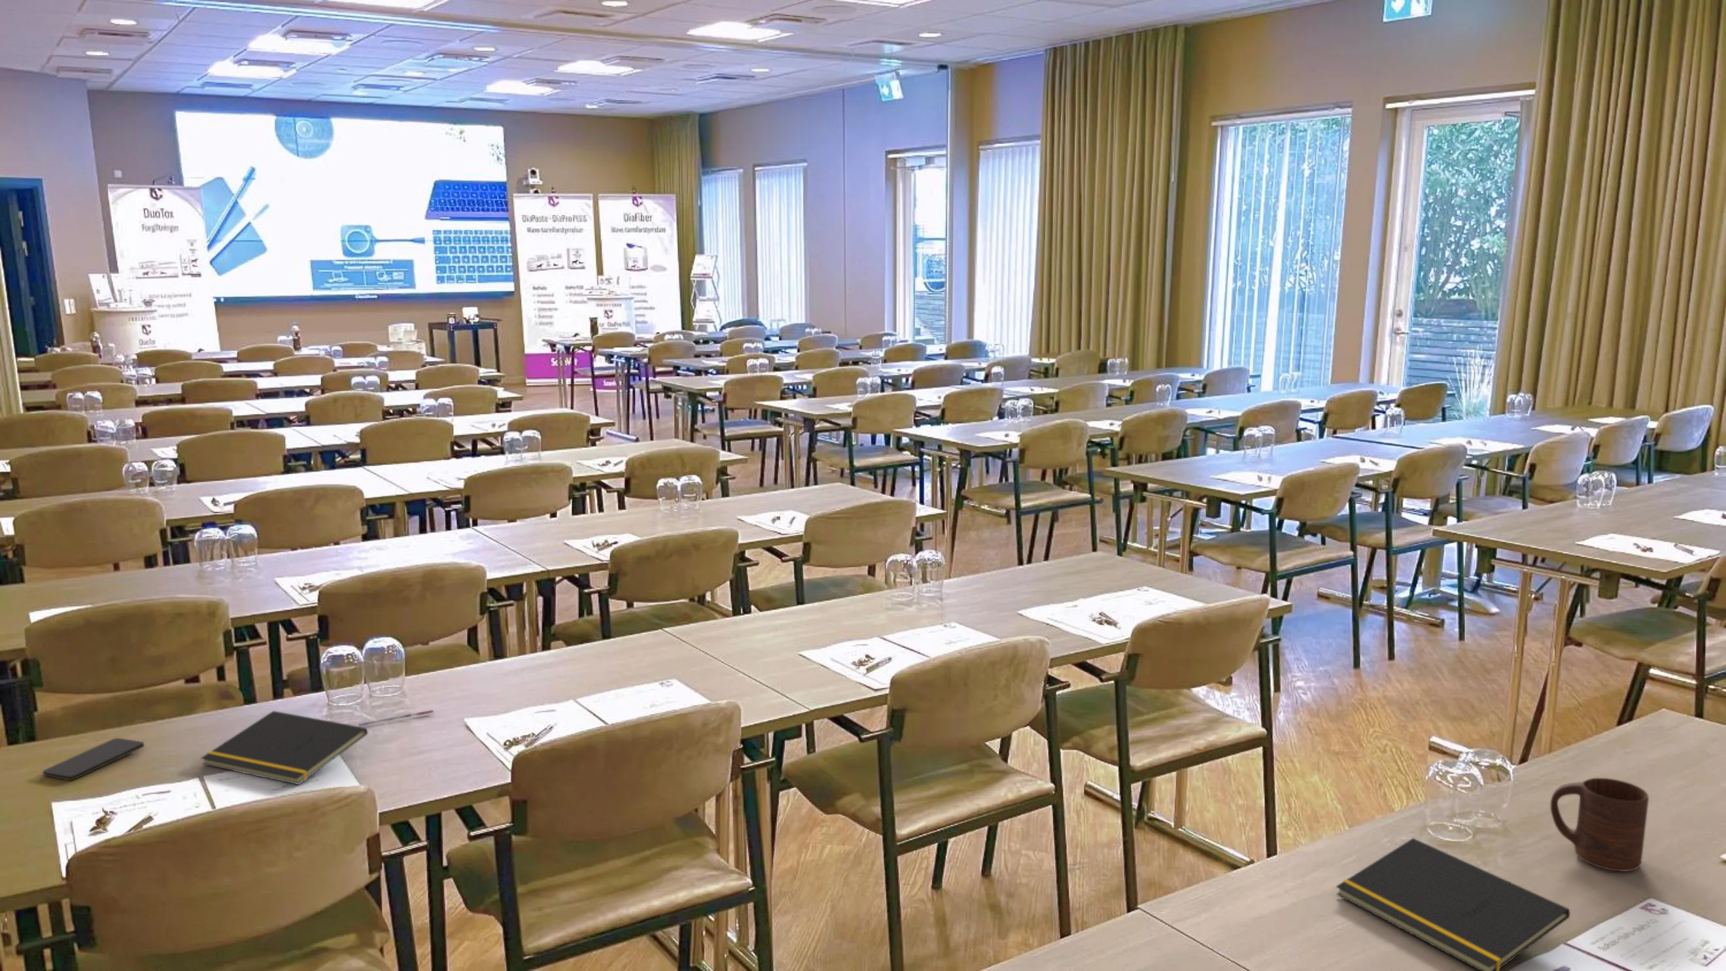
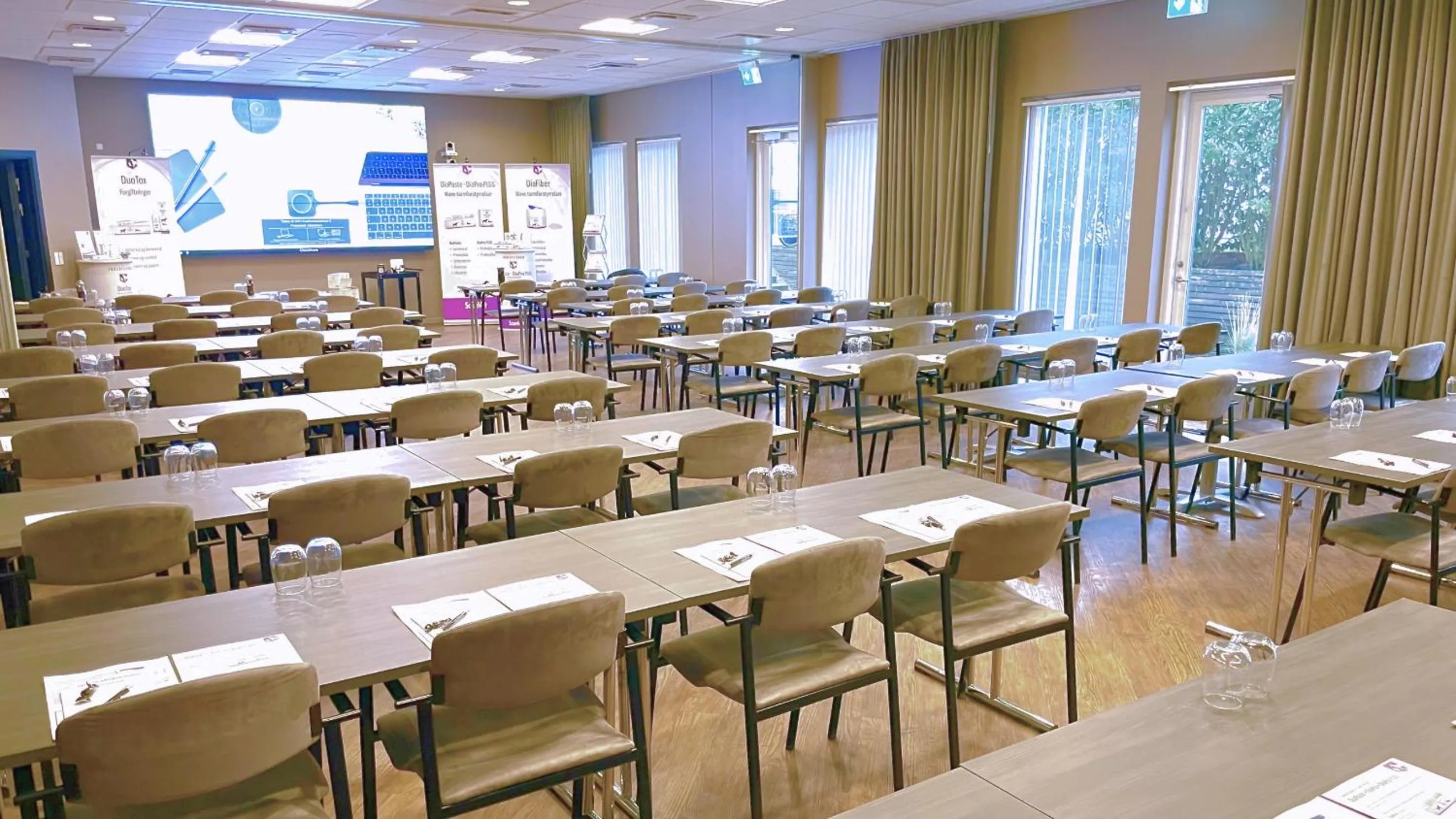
- smartphone [41,737,145,781]
- pen [358,709,434,727]
- notepad [1336,837,1571,971]
- notepad [200,710,369,785]
- cup [1551,778,1649,873]
